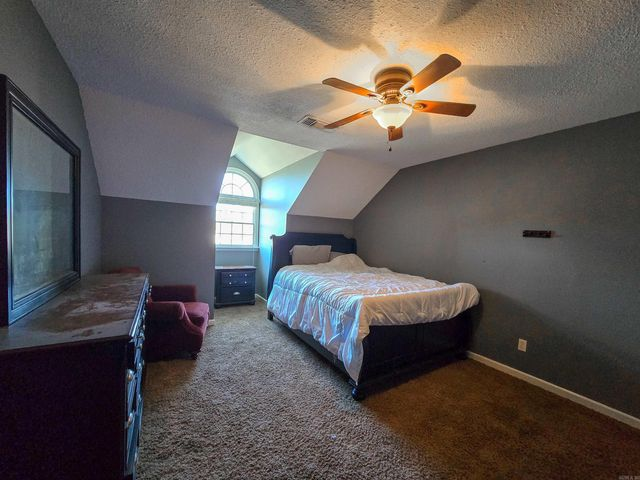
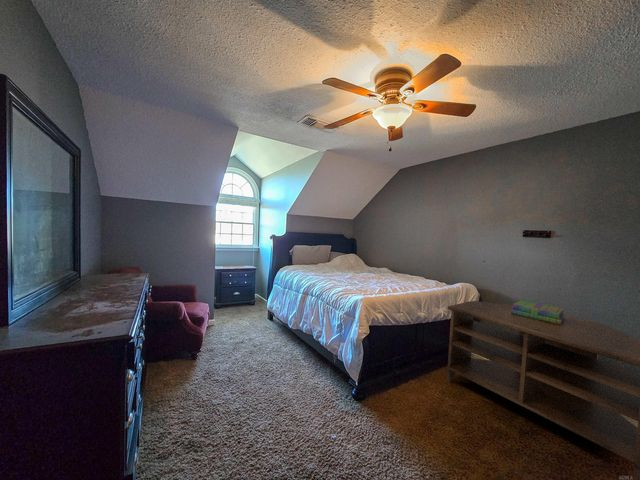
+ tv stand [446,300,640,480]
+ stack of books [511,299,566,325]
